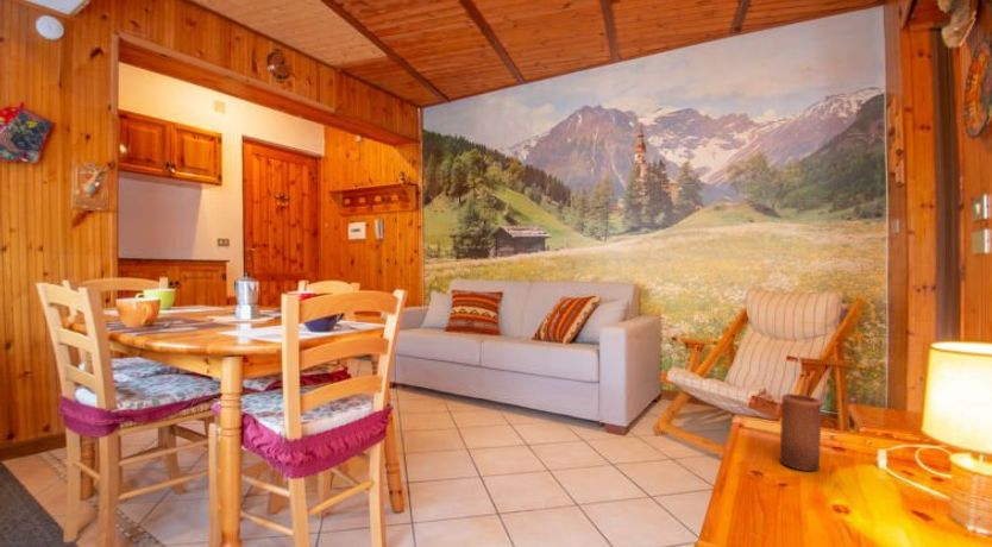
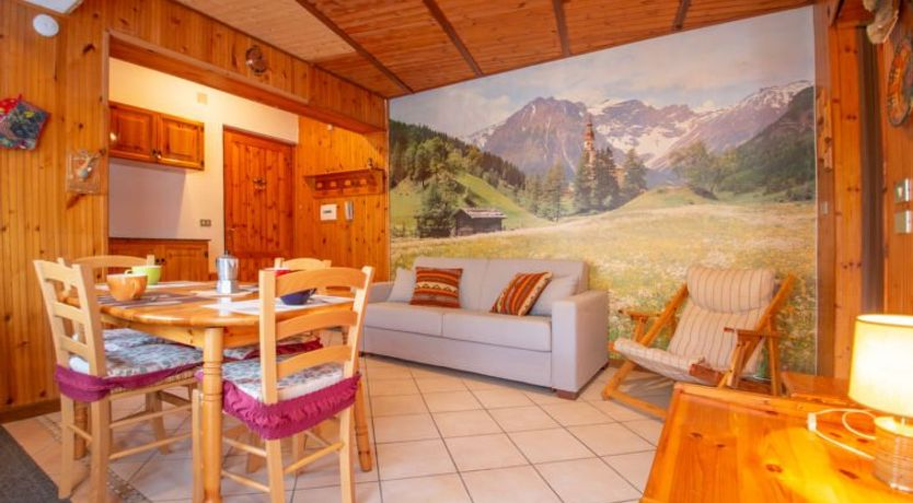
- candle [778,392,823,472]
